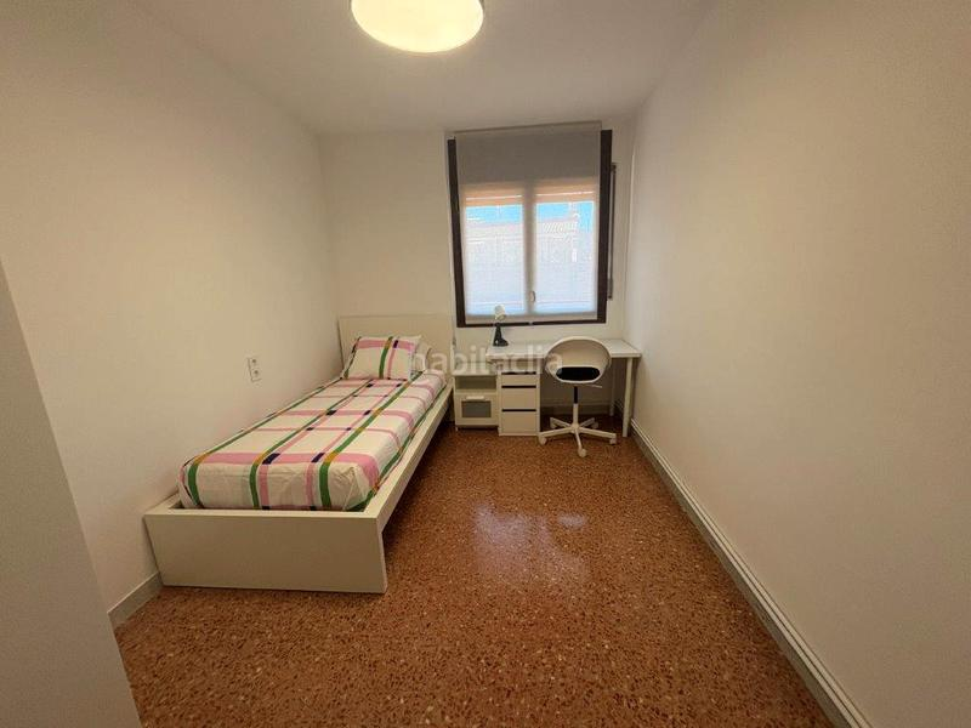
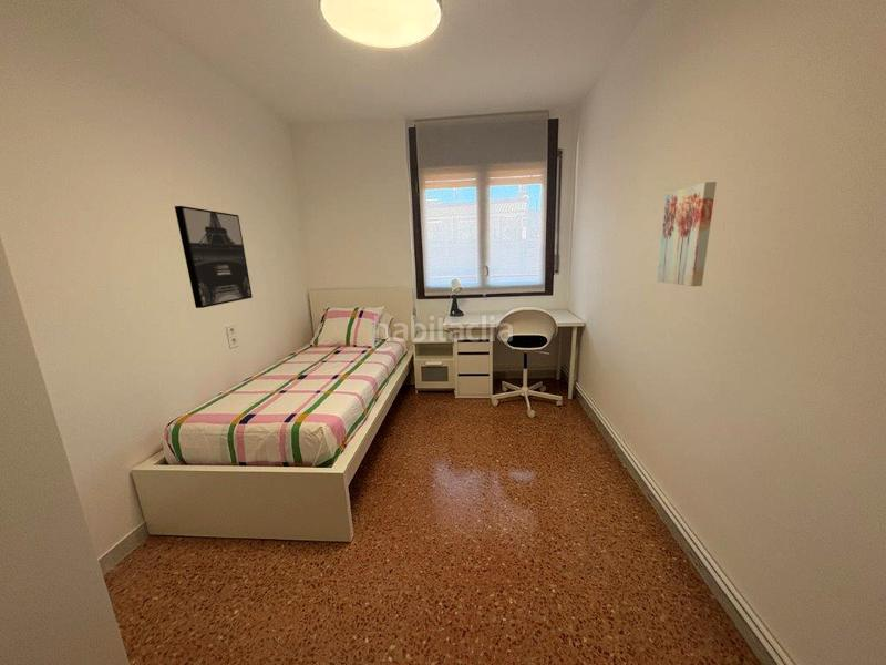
+ wall art [657,181,718,287]
+ wall art [174,205,254,309]
